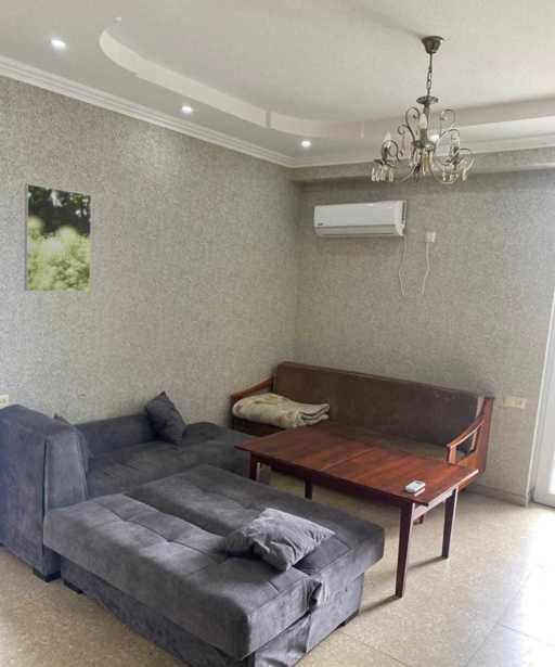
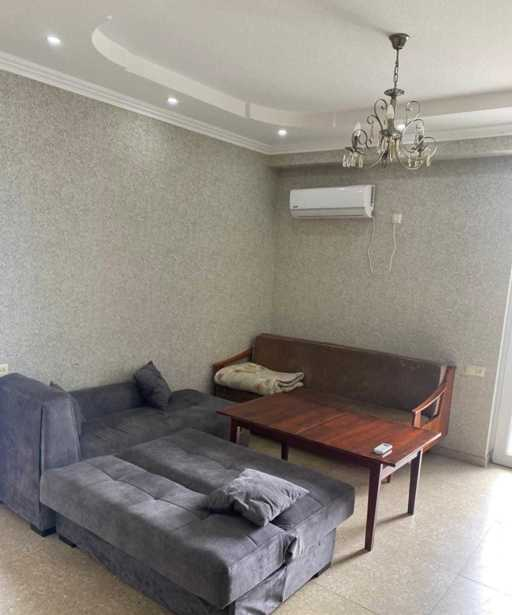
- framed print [23,182,93,293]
